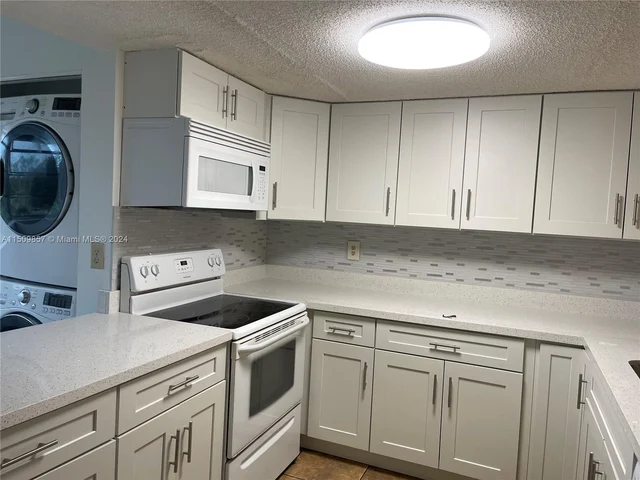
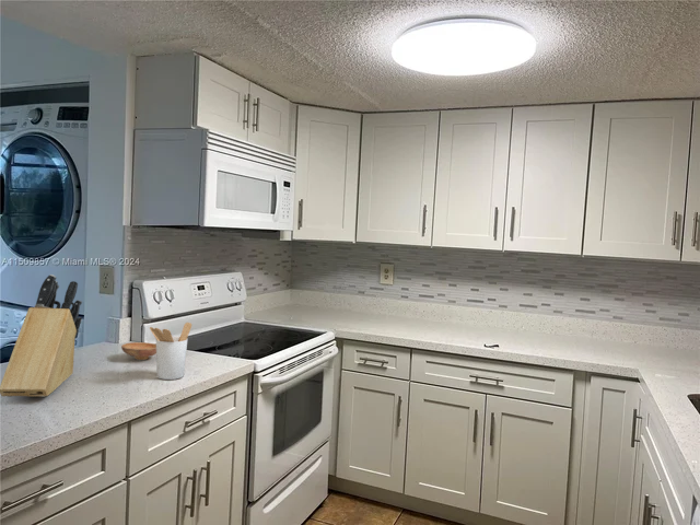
+ bowl [120,341,156,361]
+ utensil holder [149,322,192,381]
+ knife block [0,273,83,398]
